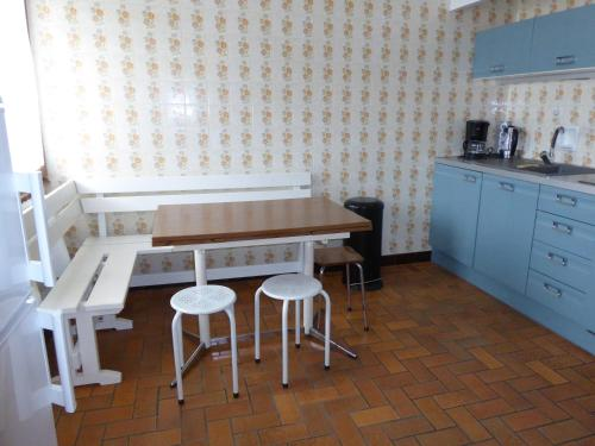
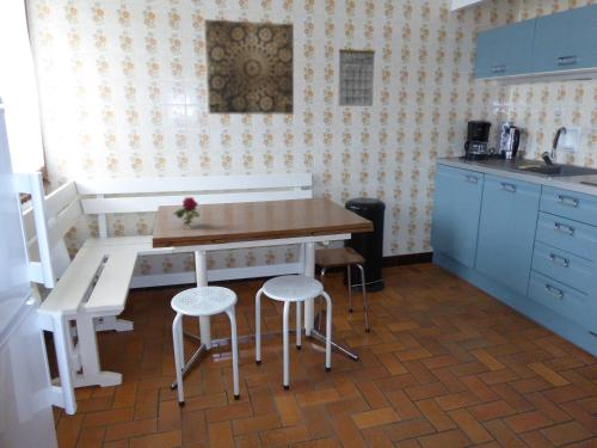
+ wall art [203,18,295,115]
+ calendar [338,36,376,108]
+ flower [173,196,202,227]
